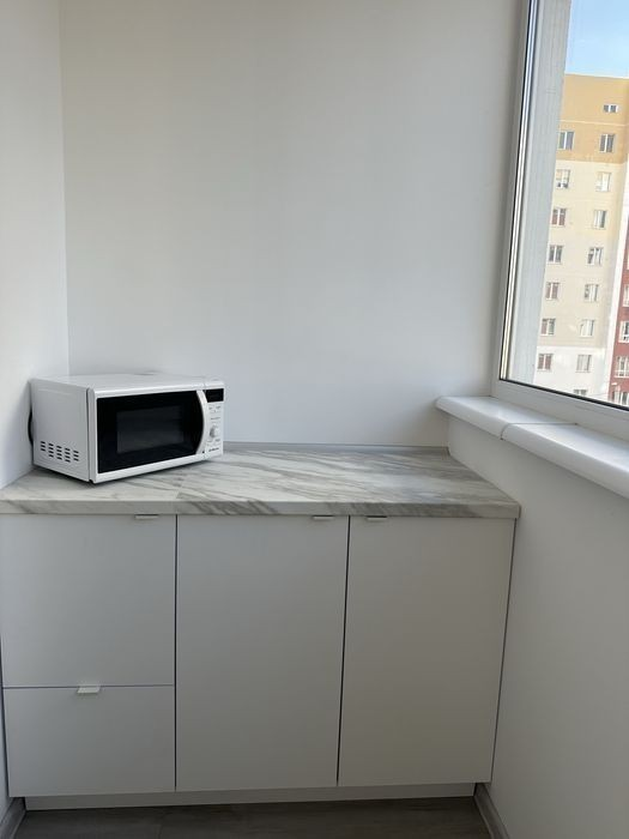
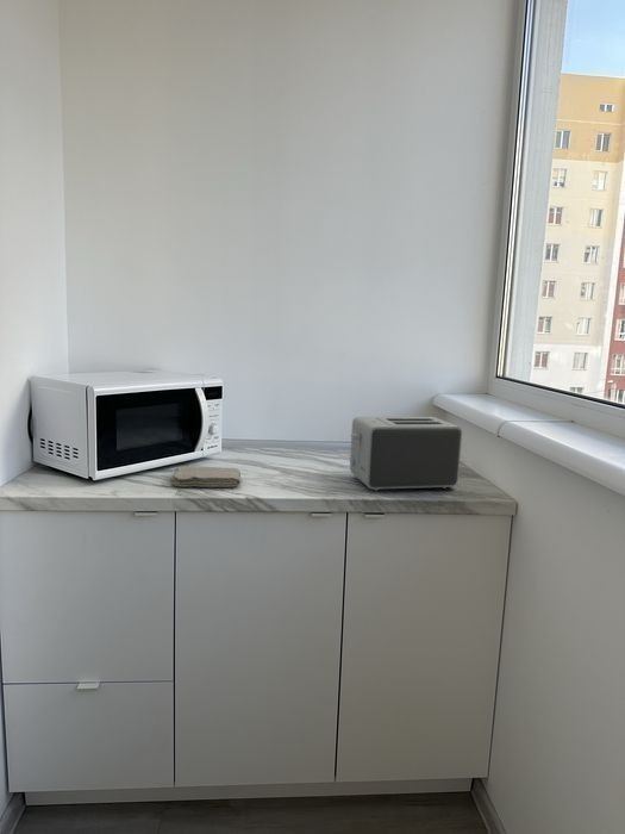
+ washcloth [169,466,242,488]
+ toaster [349,416,463,492]
